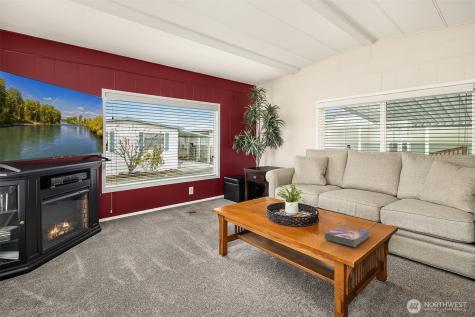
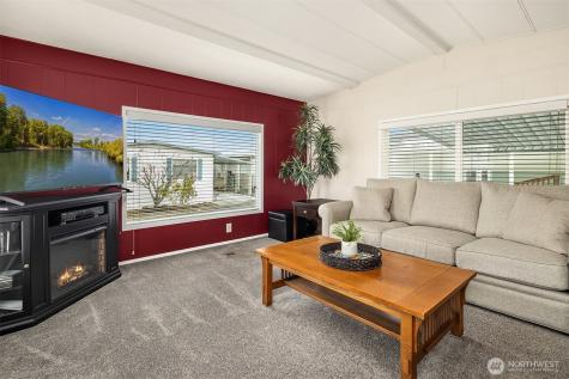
- textbook [324,224,370,248]
